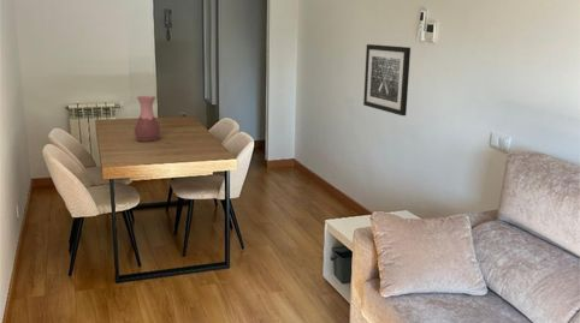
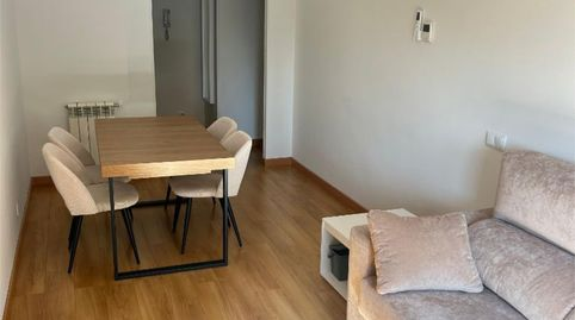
- wall art [362,43,412,116]
- vase [134,95,161,143]
